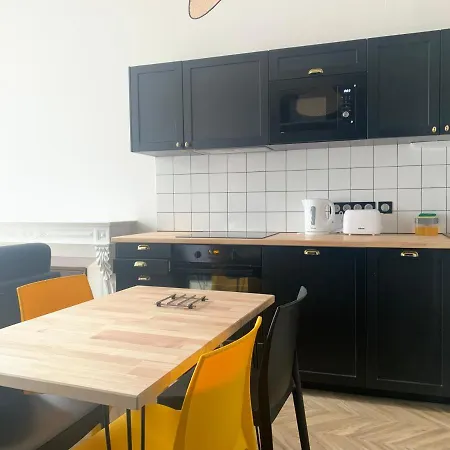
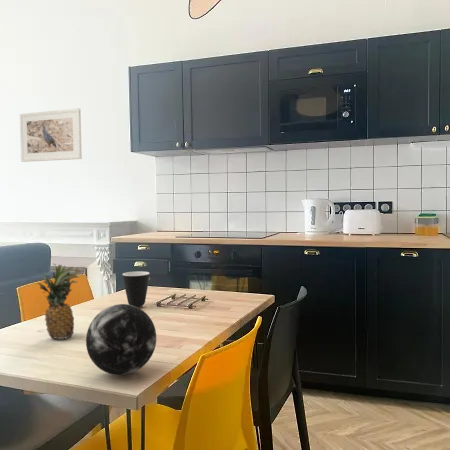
+ decorative orb [85,303,157,376]
+ fruit [37,263,83,340]
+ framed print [19,108,83,163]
+ mug [121,270,151,308]
